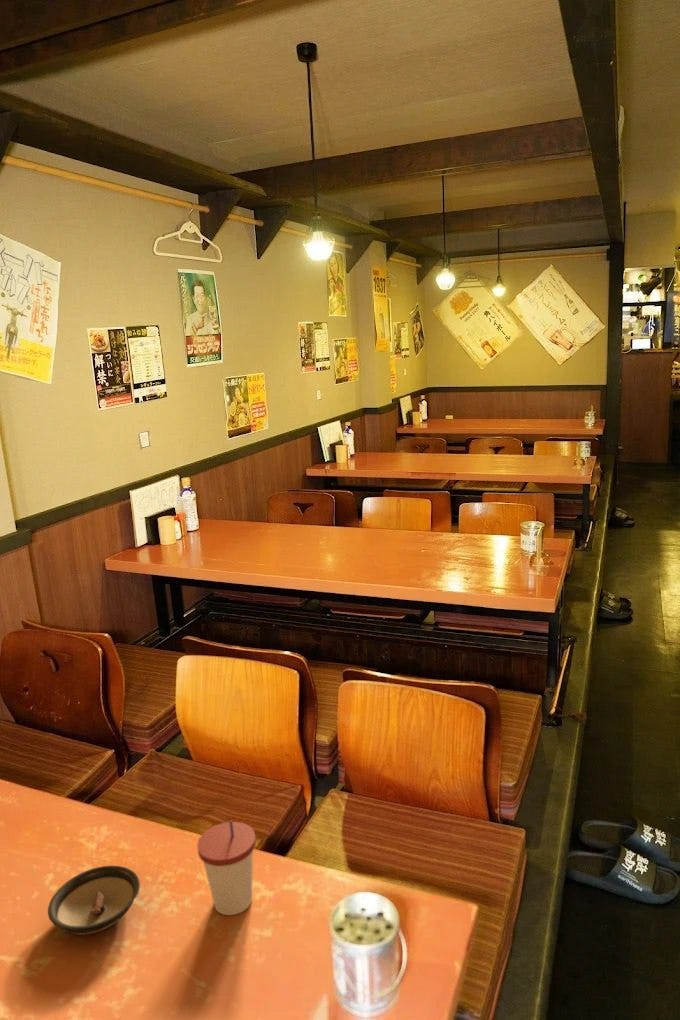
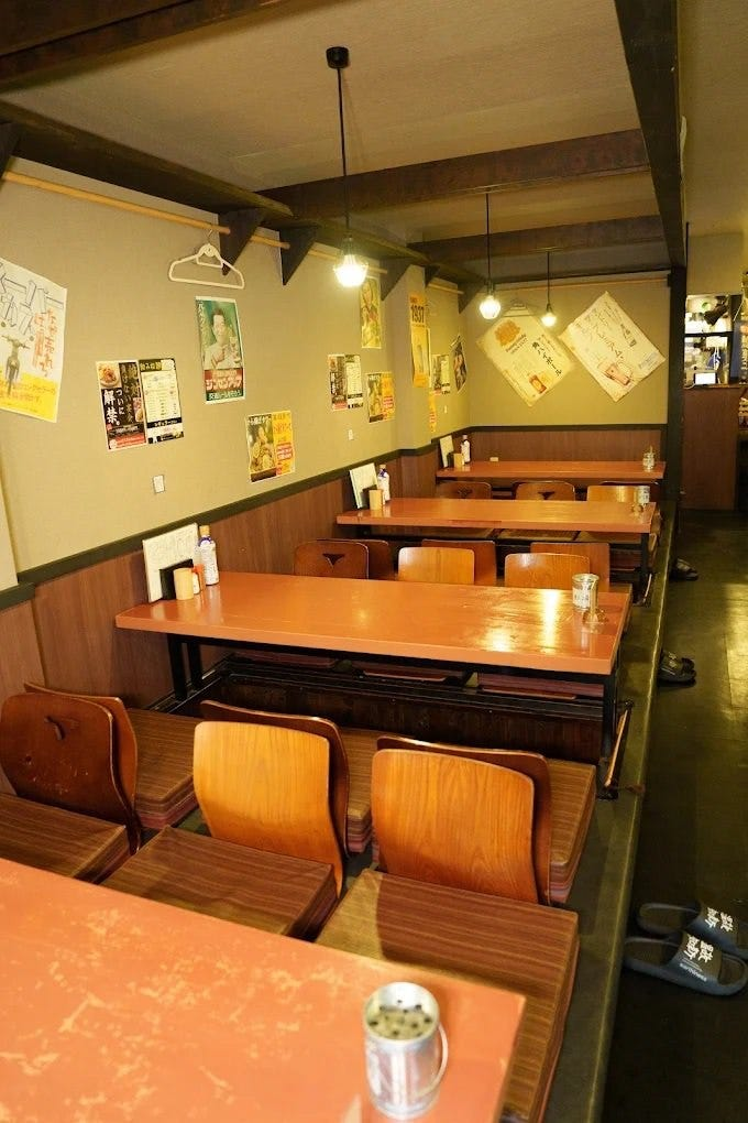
- cup [196,820,257,916]
- saucer [47,865,141,936]
